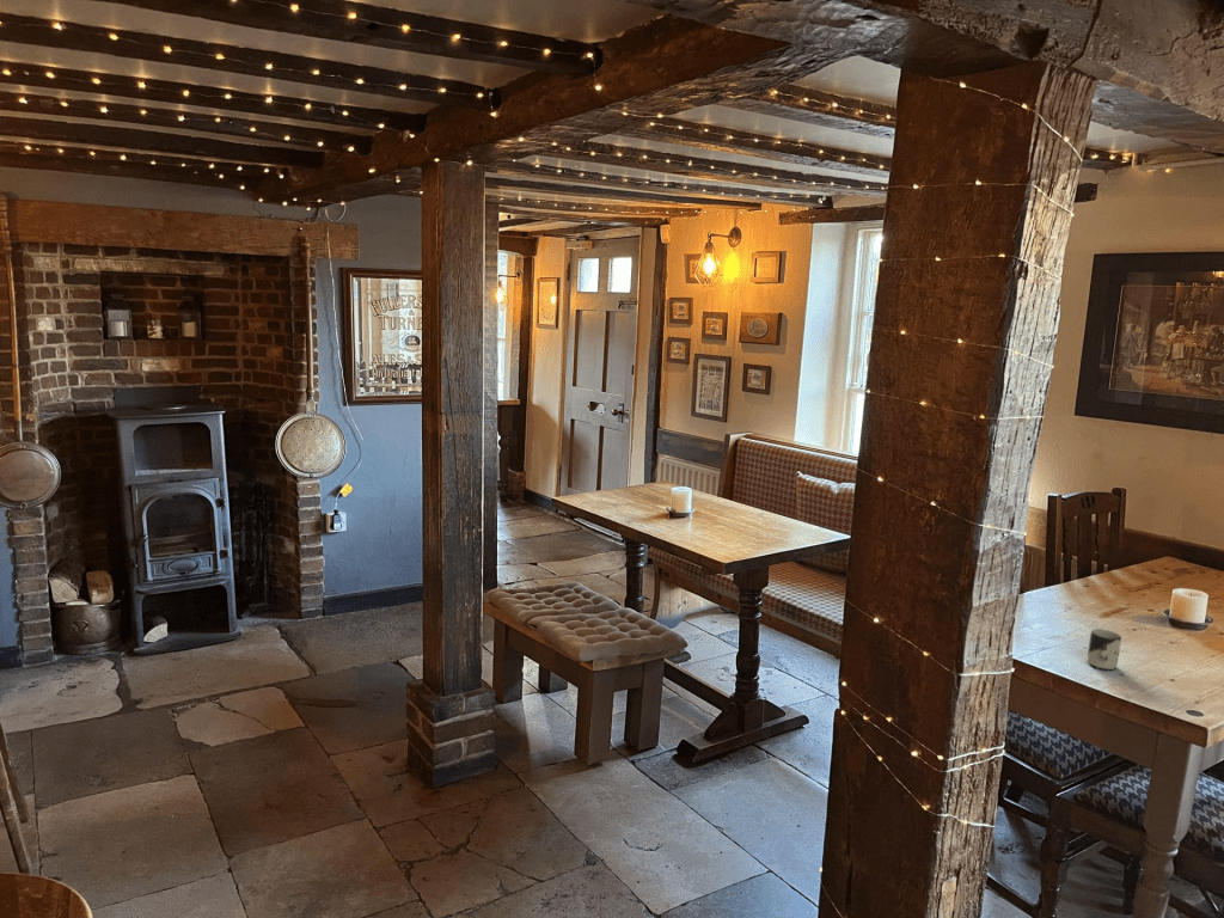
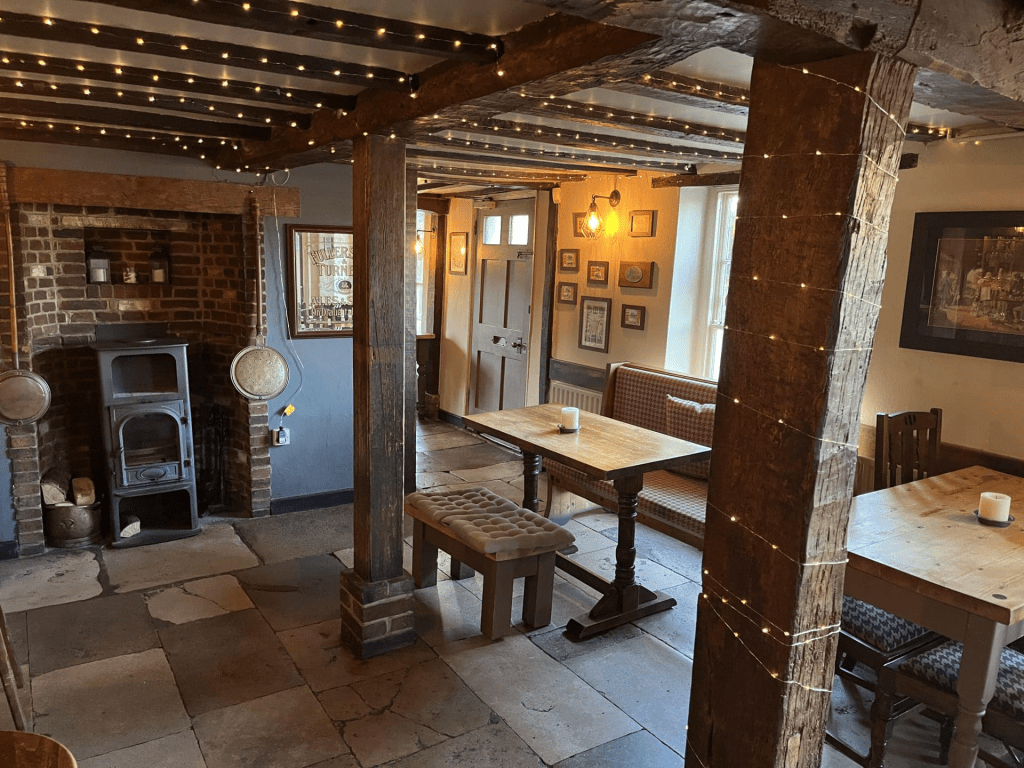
- cup [1087,628,1122,672]
